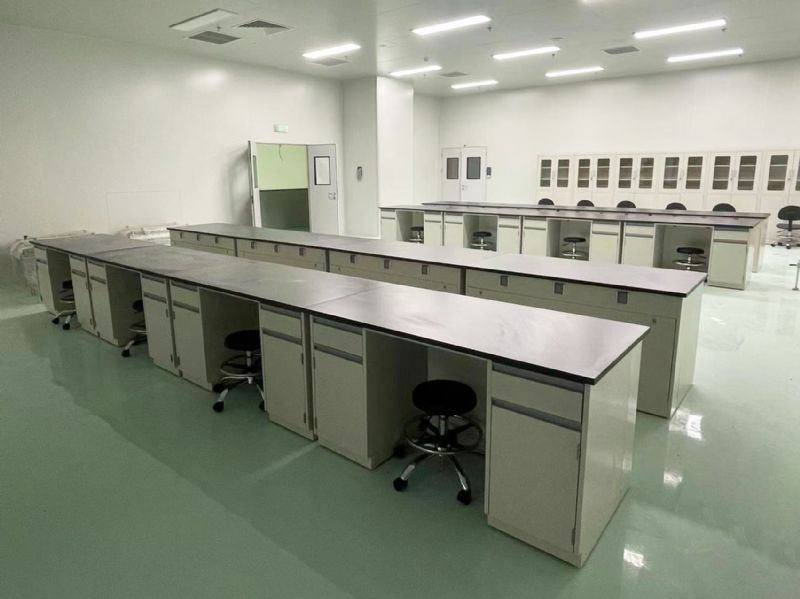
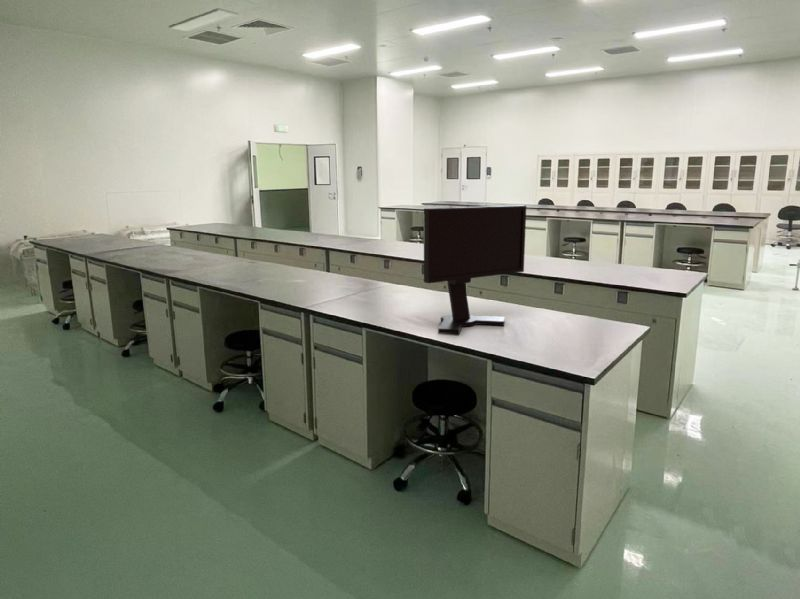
+ monitor [423,205,527,335]
